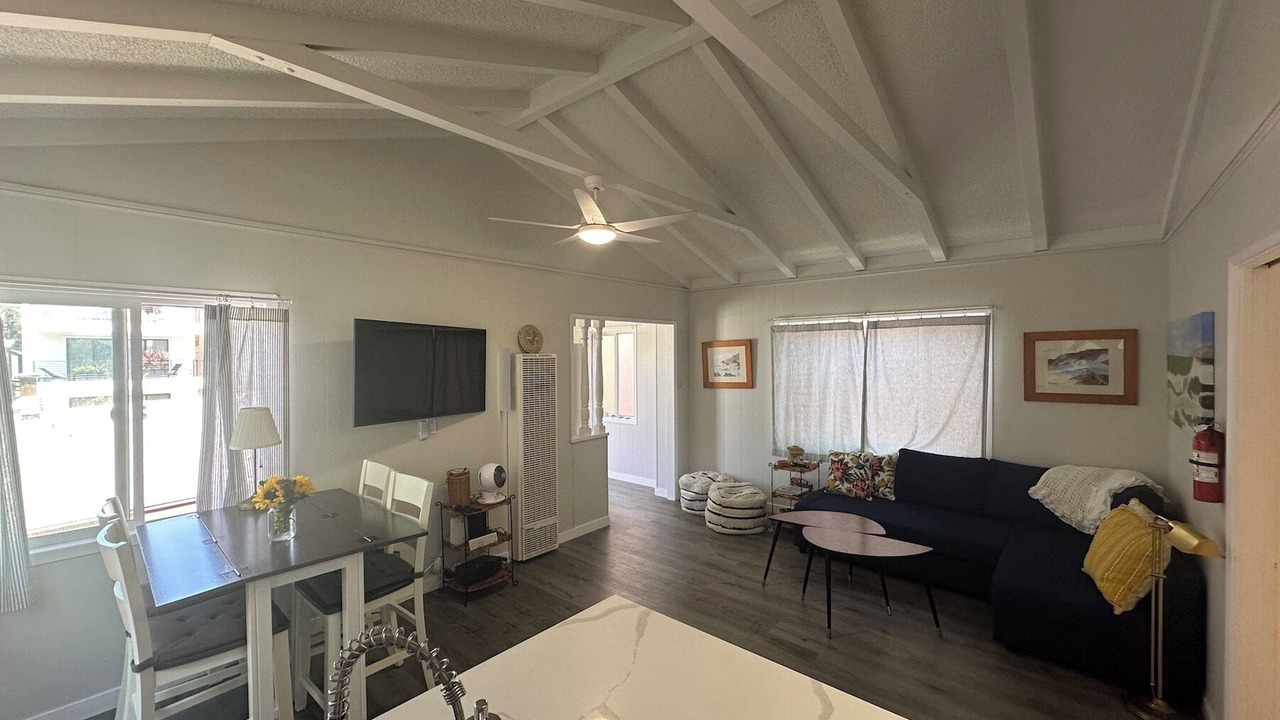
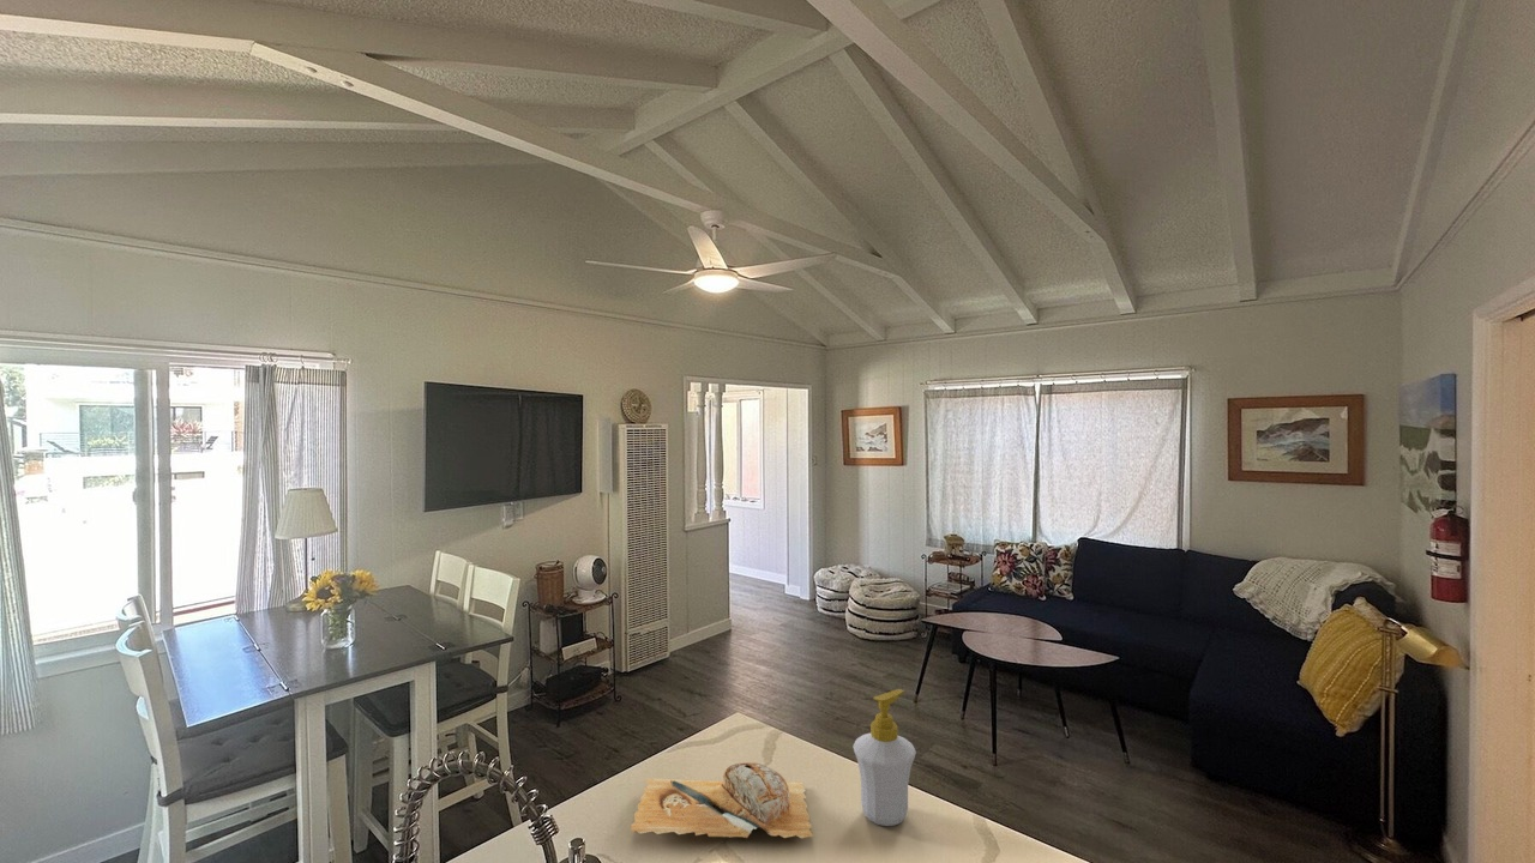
+ chopping board [630,761,814,839]
+ soap bottle [853,688,917,827]
